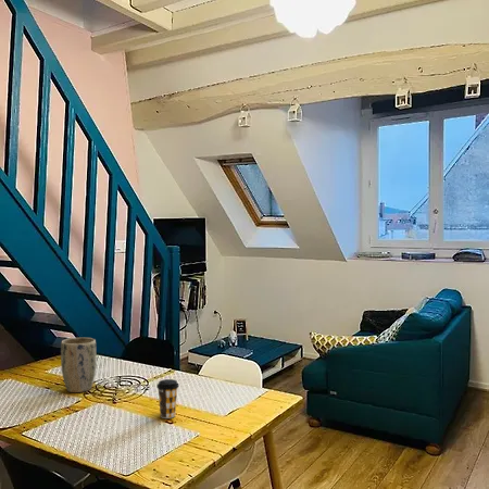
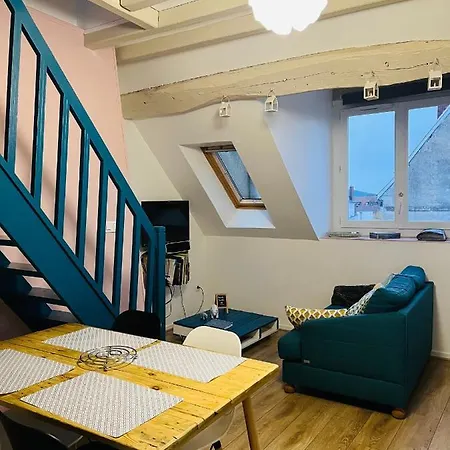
- plant pot [60,337,97,393]
- coffee cup [155,378,180,419]
